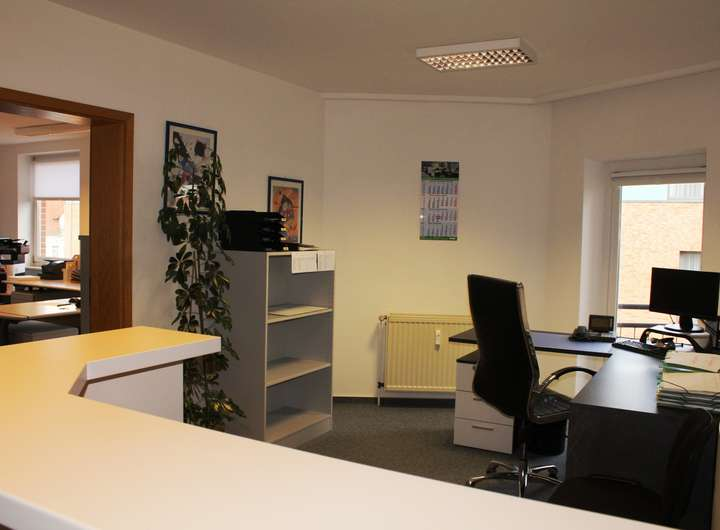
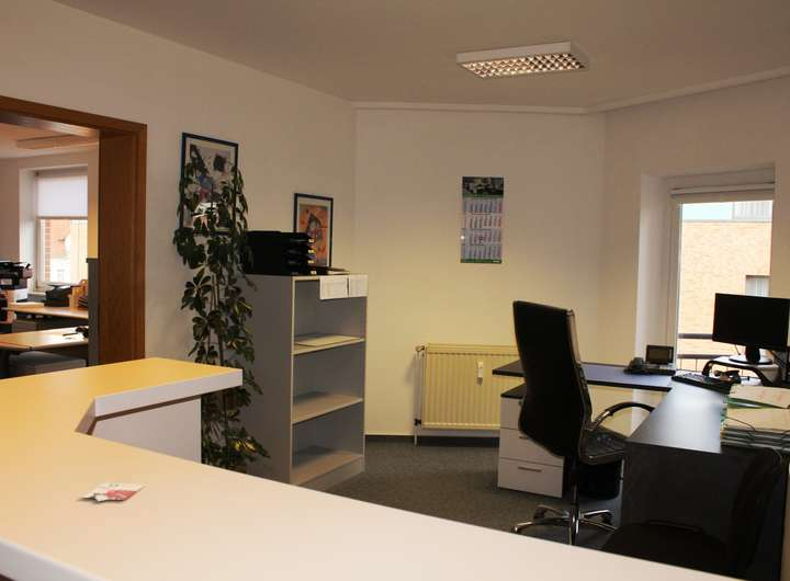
+ business card [80,482,146,502]
